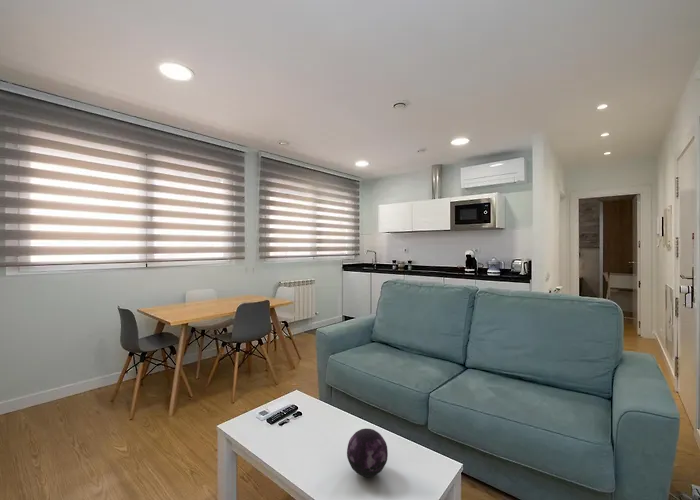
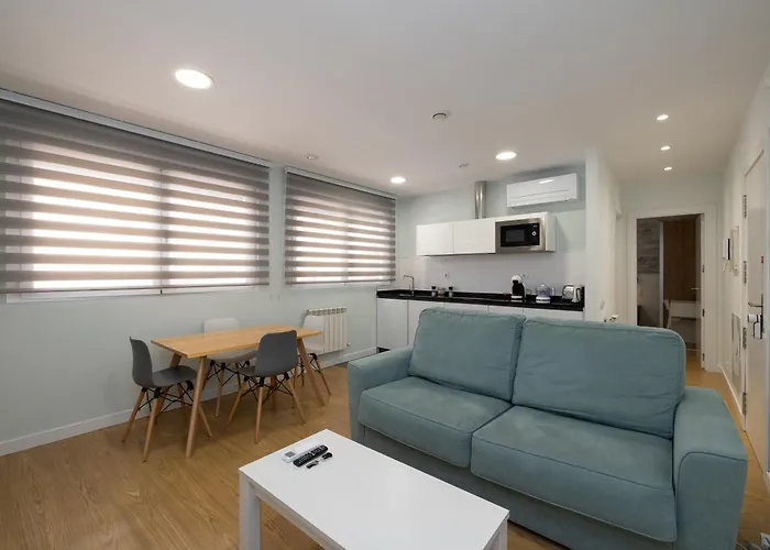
- decorative orb [346,428,389,478]
